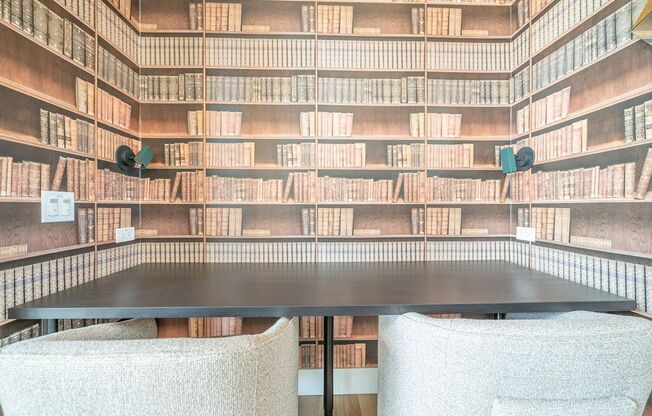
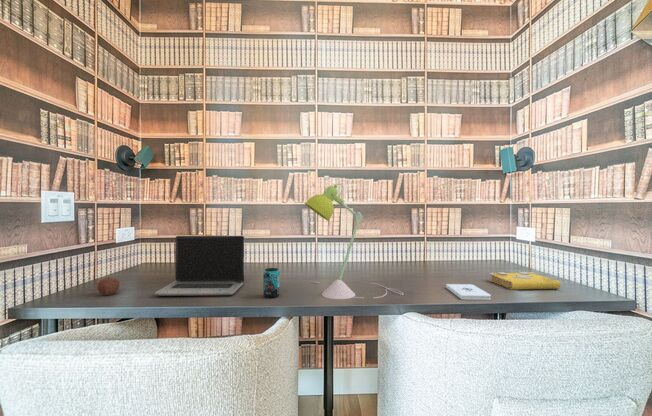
+ desk lamp [304,182,404,300]
+ notepad [445,283,492,301]
+ spell book [488,271,561,291]
+ apple [96,276,120,296]
+ beverage can [263,267,281,299]
+ laptop computer [154,235,245,297]
